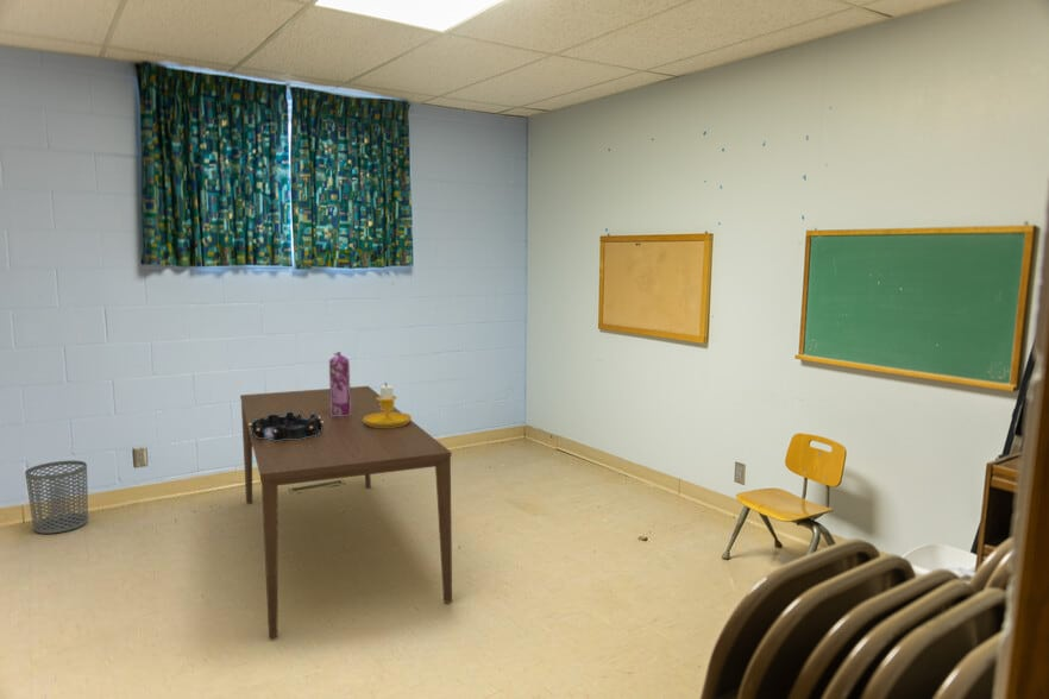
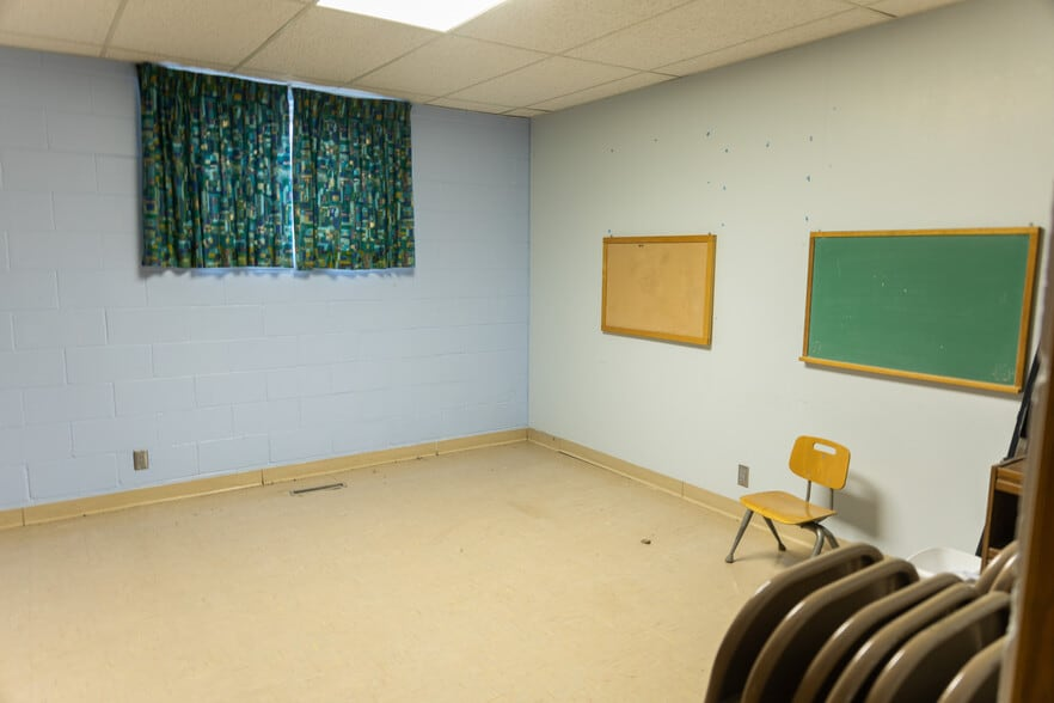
- dining table [239,385,453,641]
- gas cylinder [328,351,351,416]
- decorative bowl [249,411,324,441]
- candlestick [363,382,413,428]
- waste bin [24,460,89,535]
